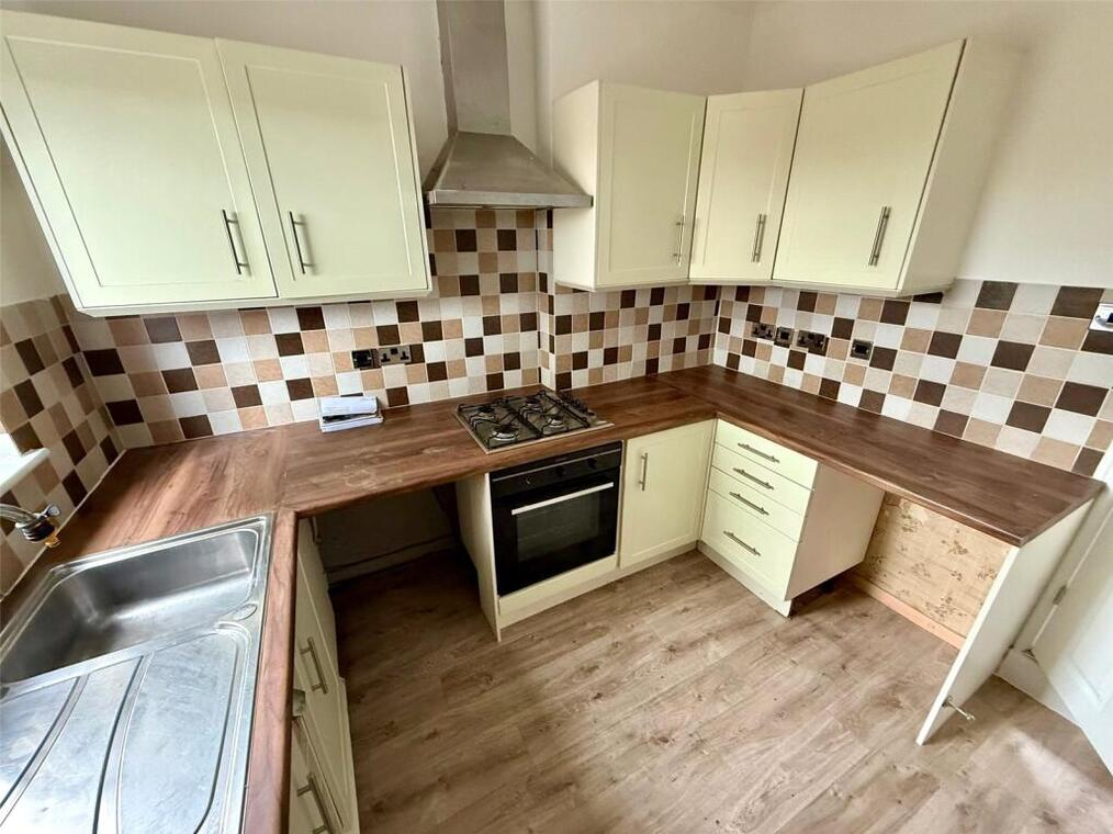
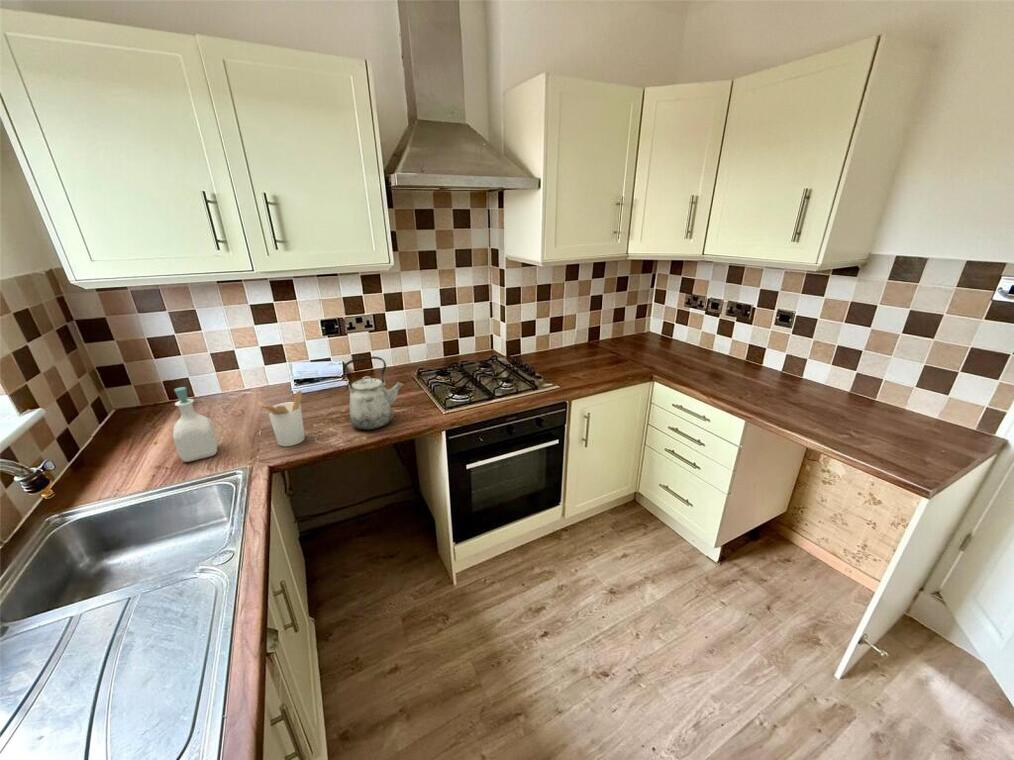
+ kettle [342,355,406,431]
+ utensil holder [257,389,306,447]
+ soap bottle [172,386,219,463]
